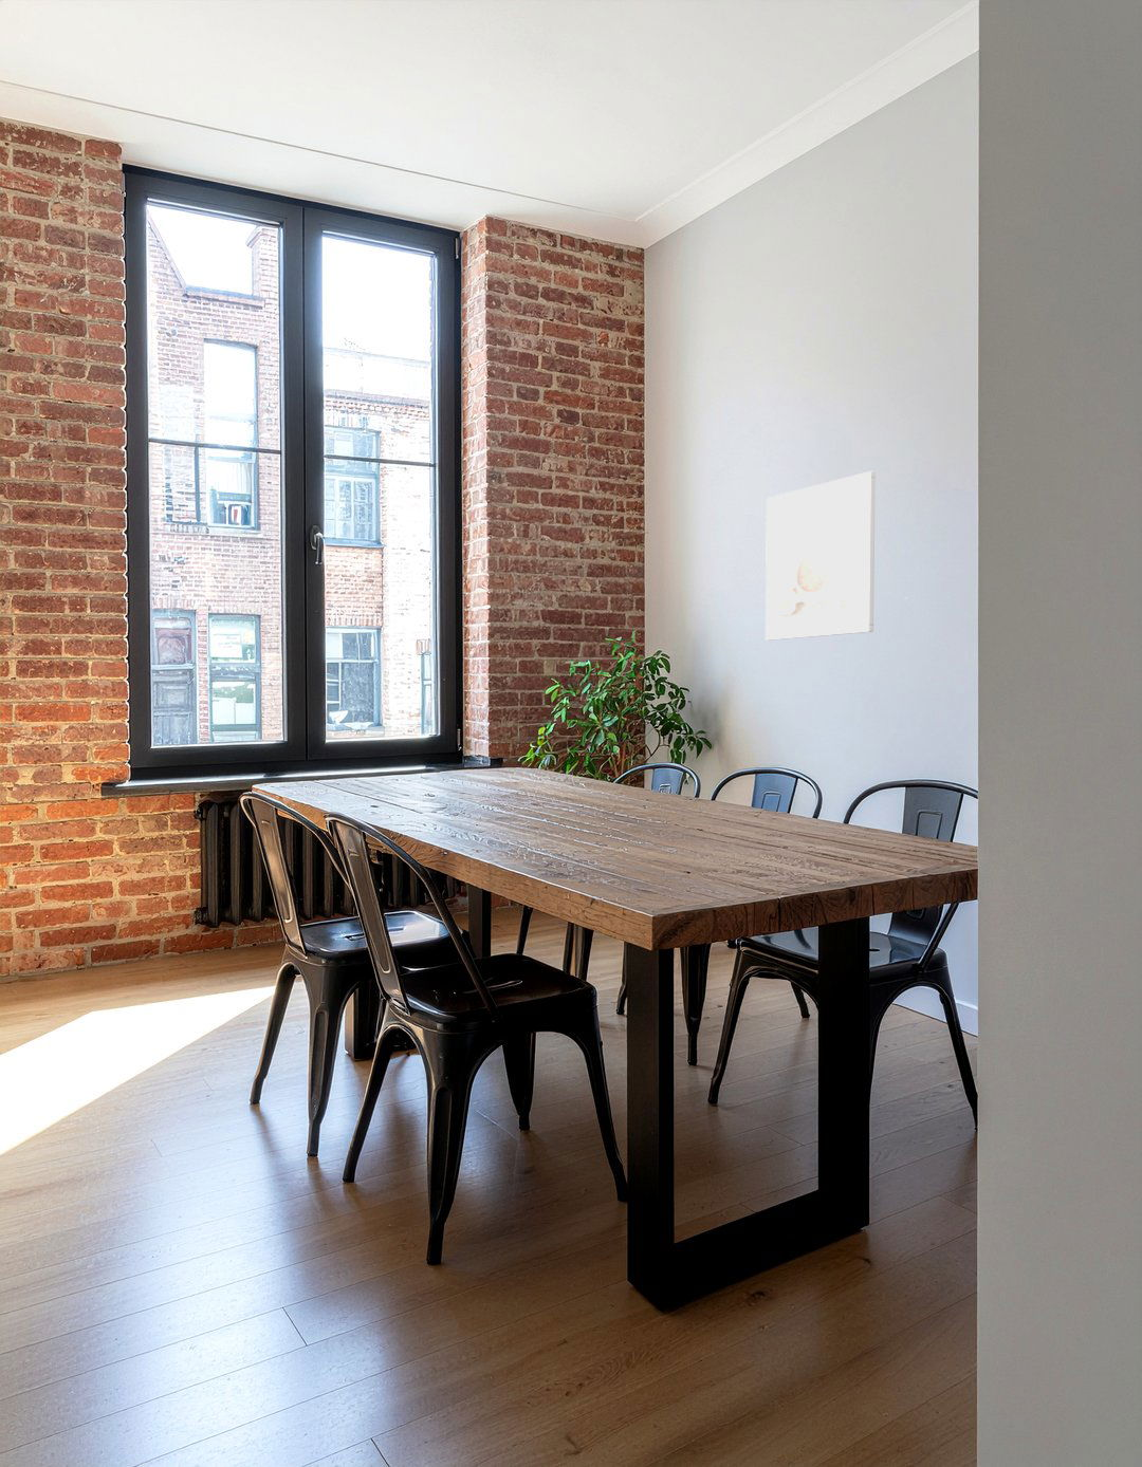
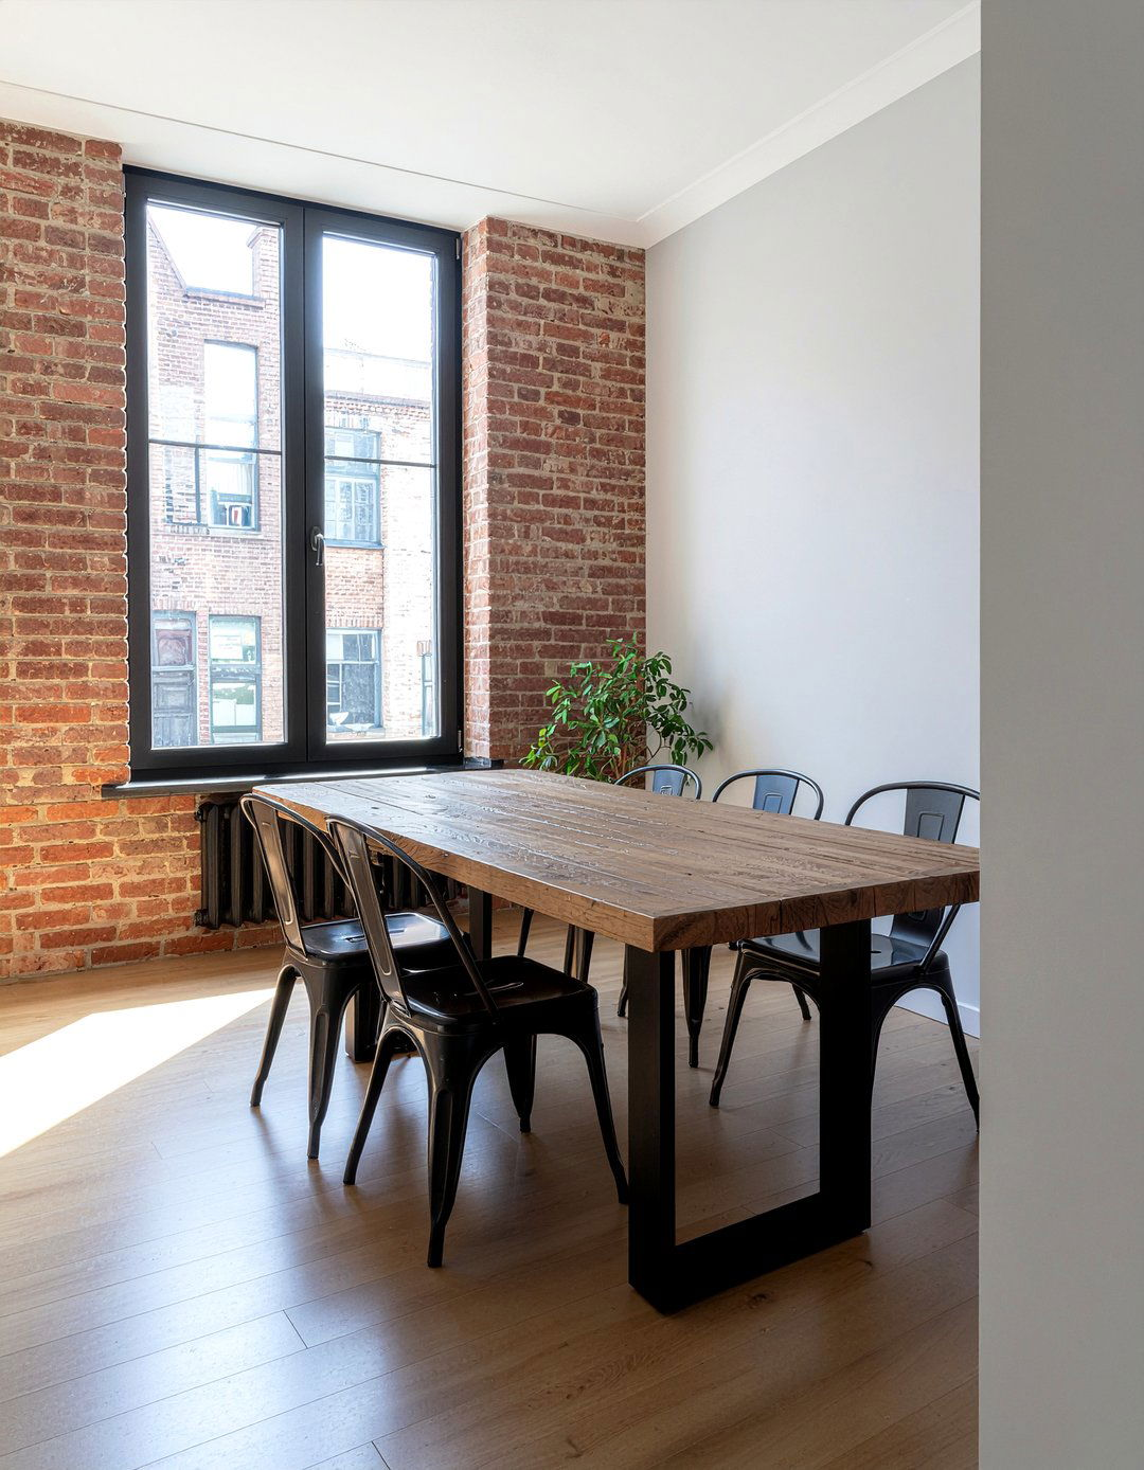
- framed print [765,470,875,642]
